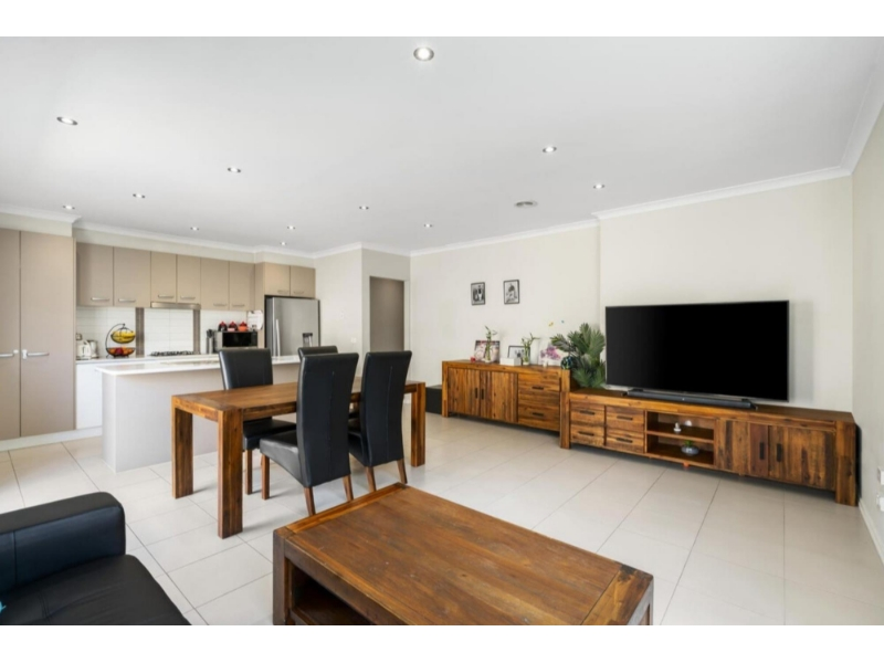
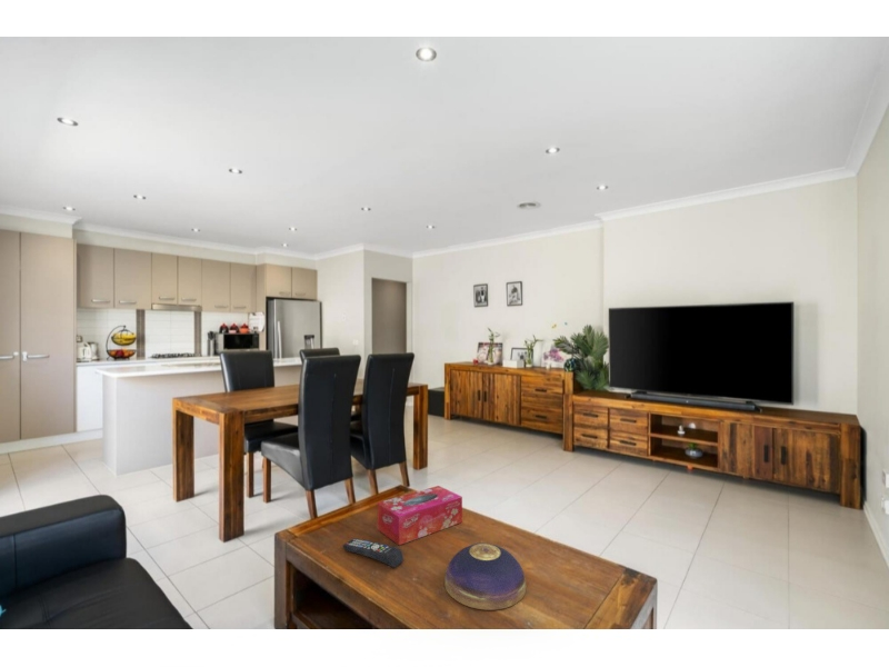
+ tissue box [377,485,463,546]
+ remote control [342,537,404,569]
+ decorative bowl [443,542,528,611]
